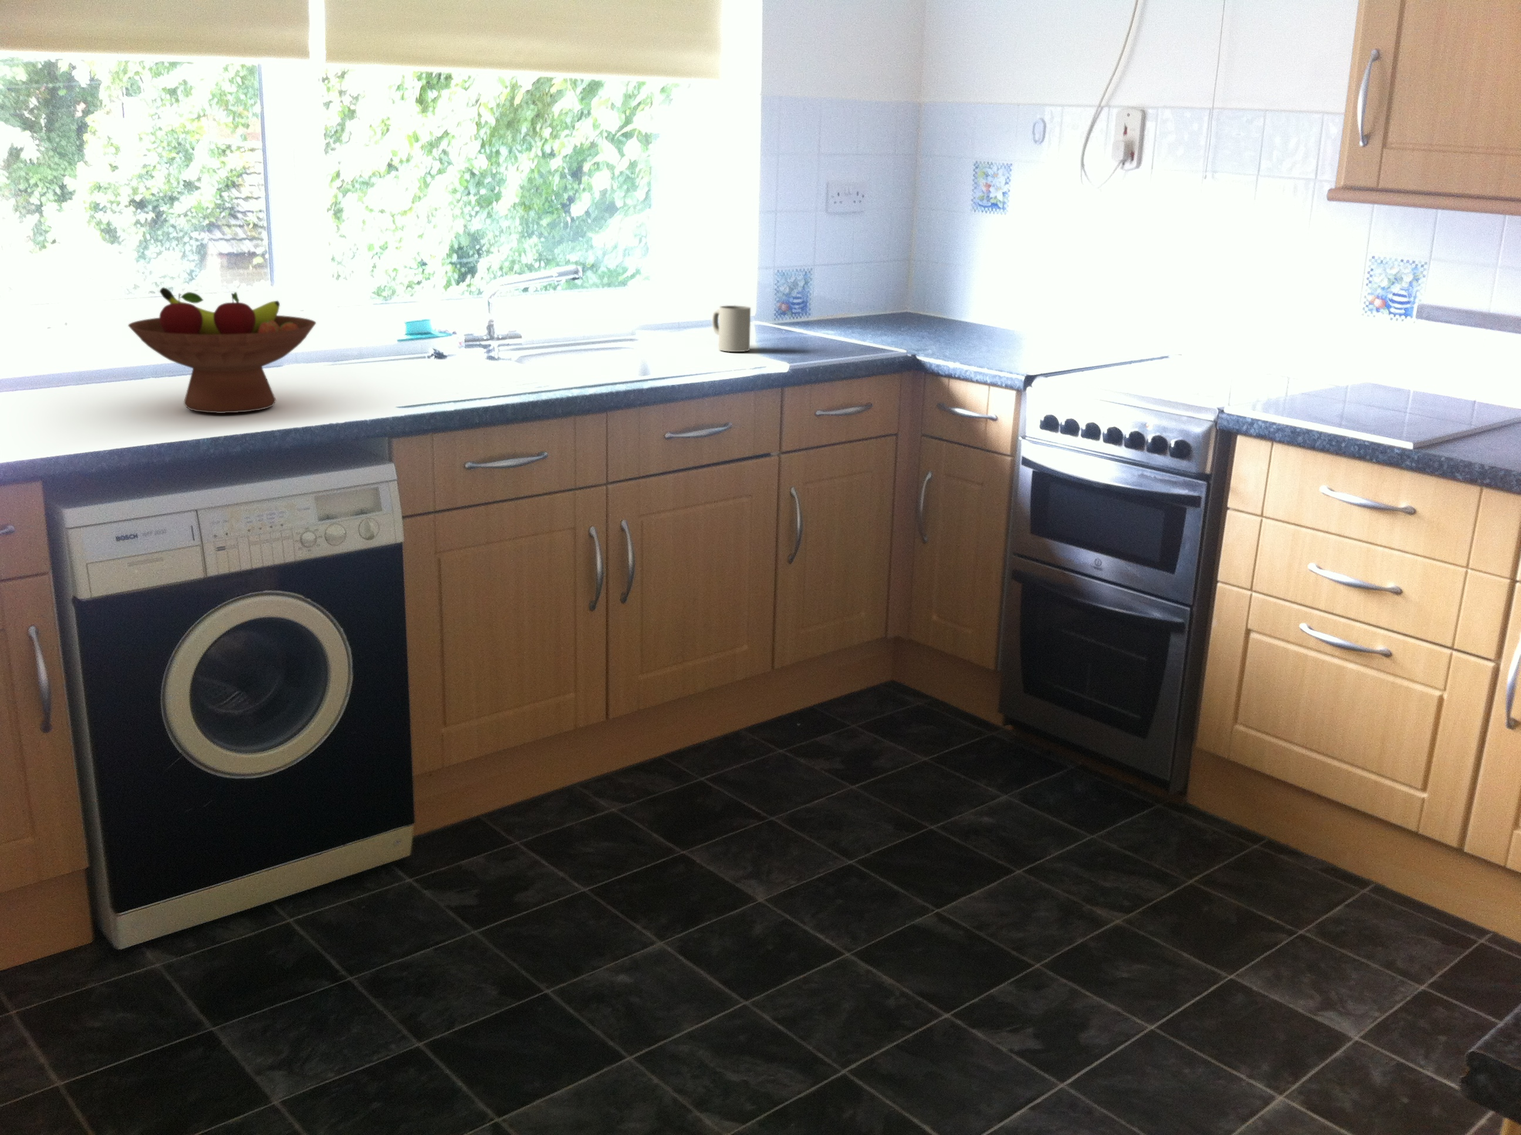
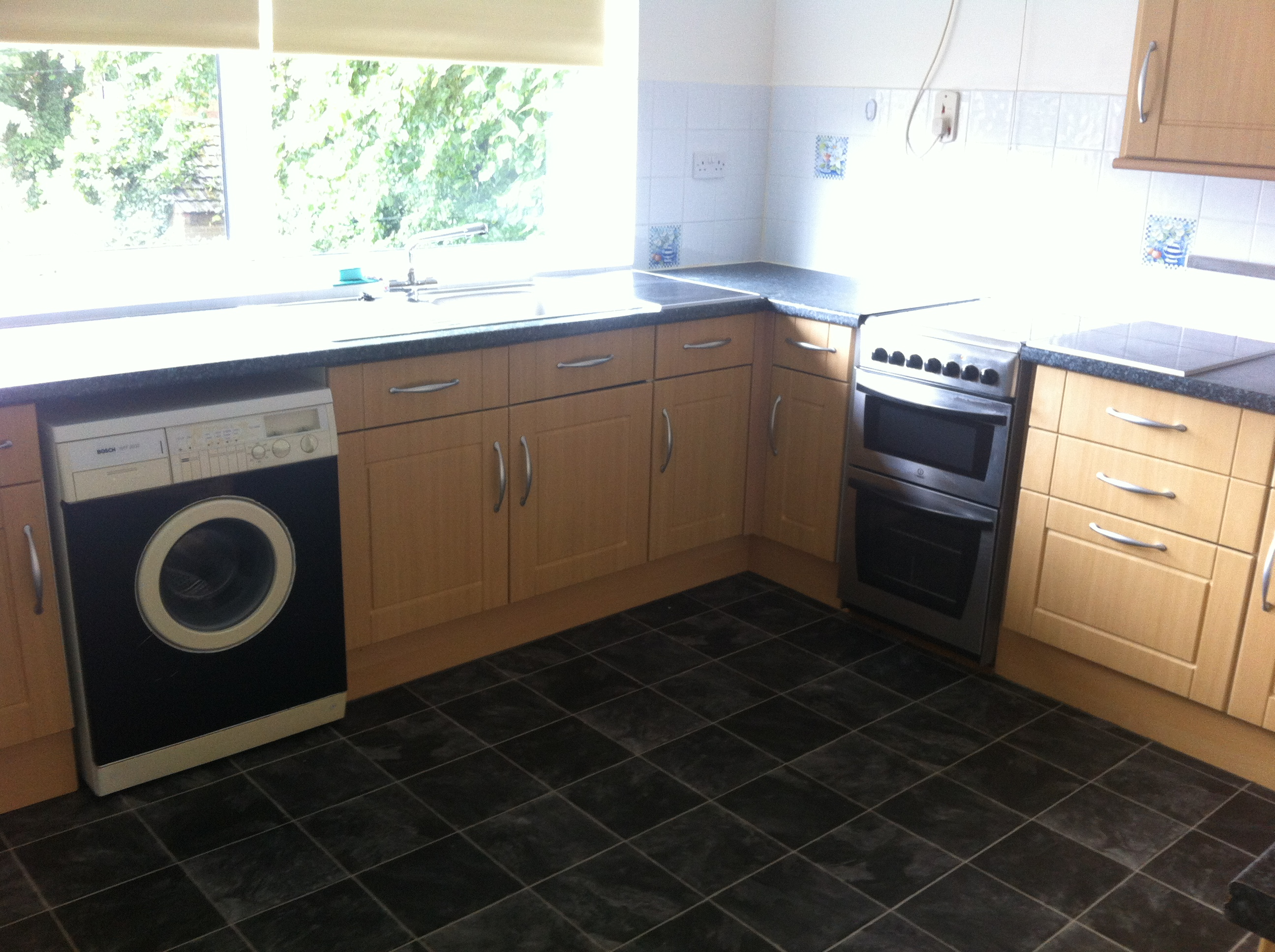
- mug [711,305,752,353]
- fruit bowl [128,286,317,414]
